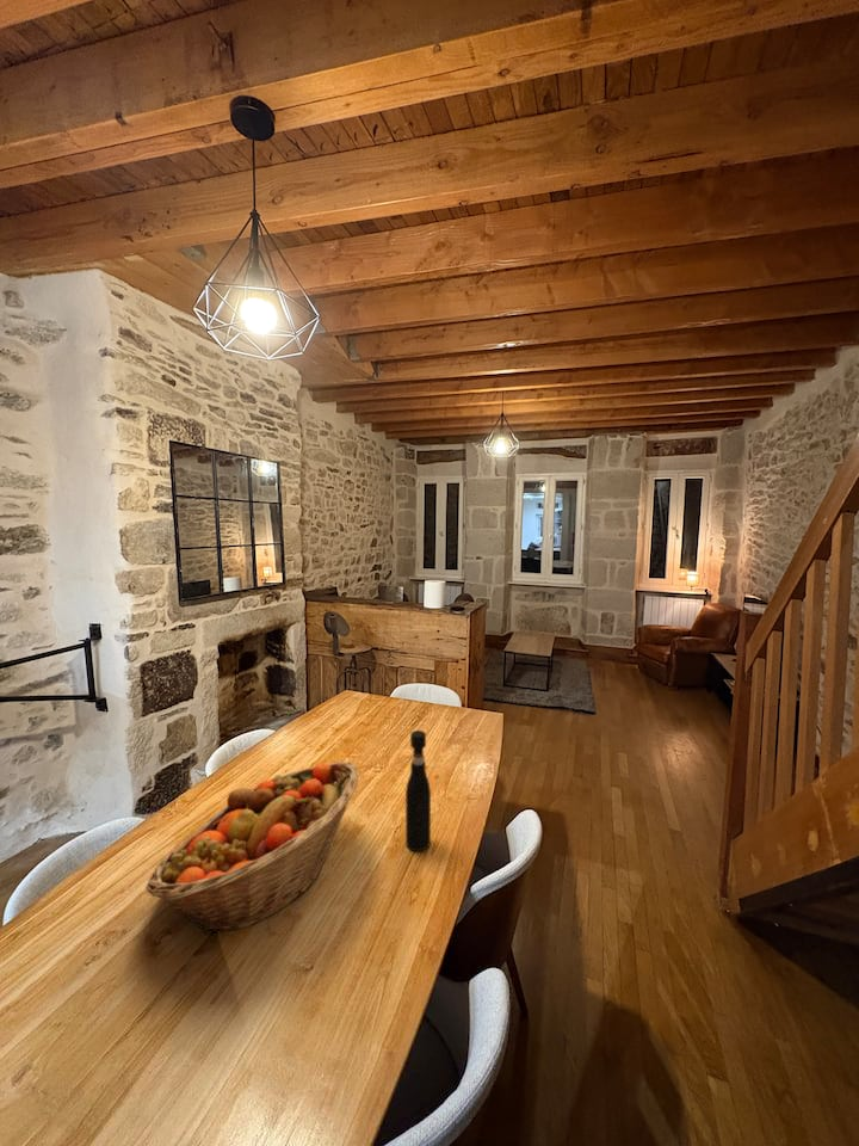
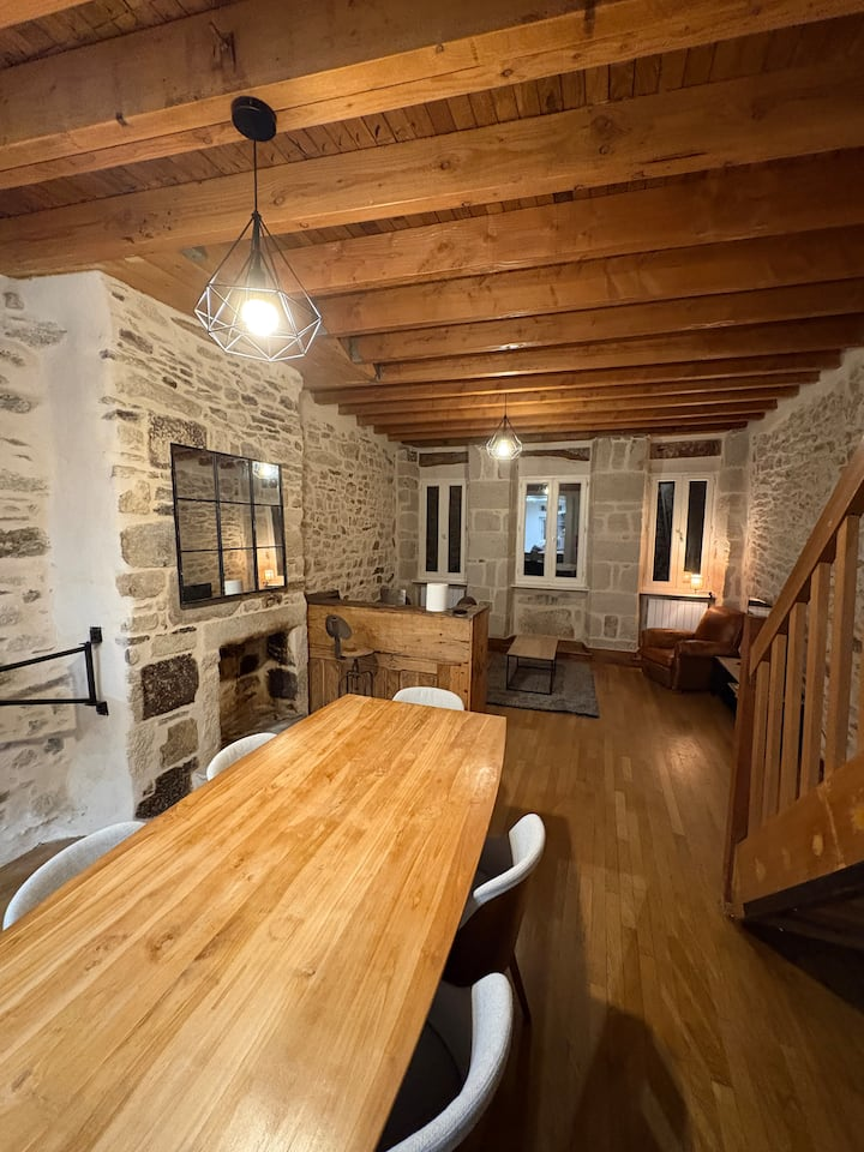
- pepper grinder [404,729,432,852]
- fruit basket [144,760,359,936]
